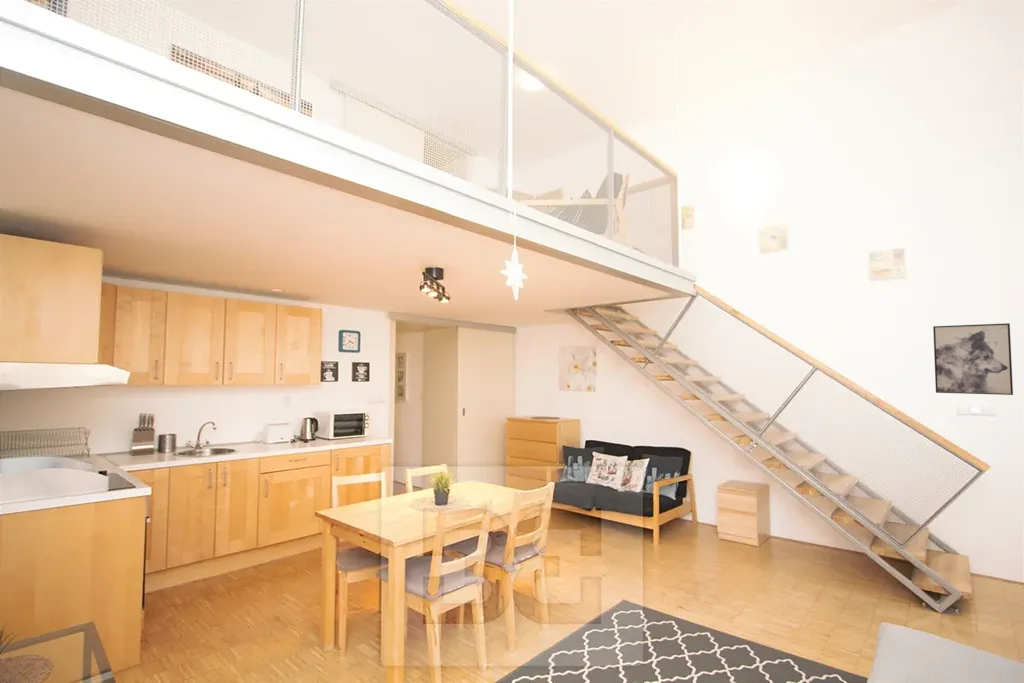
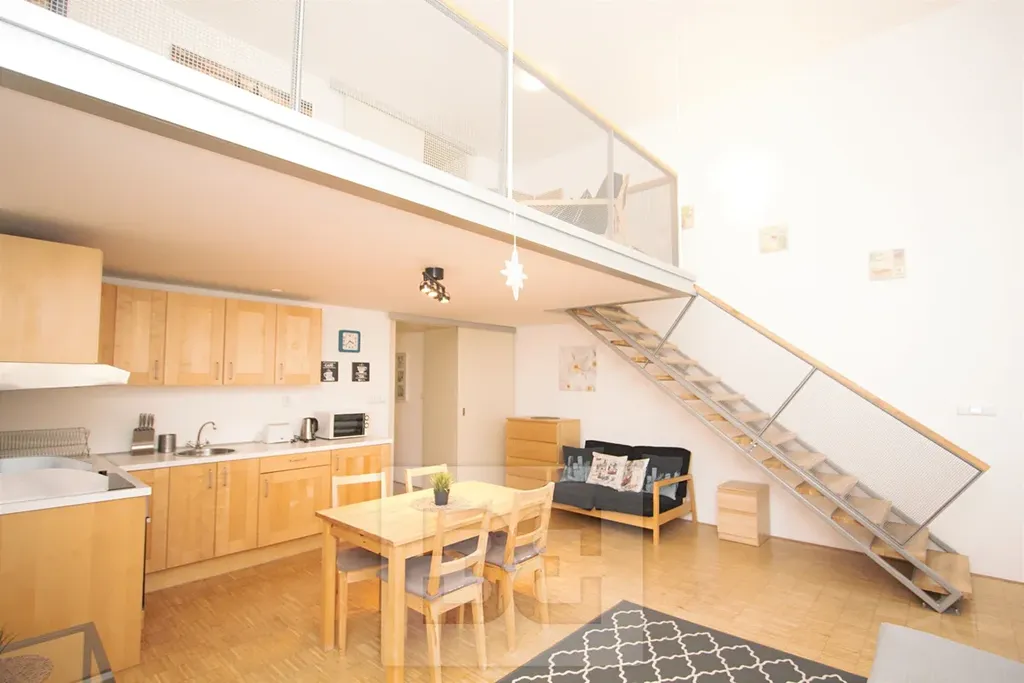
- wall art [932,322,1014,396]
